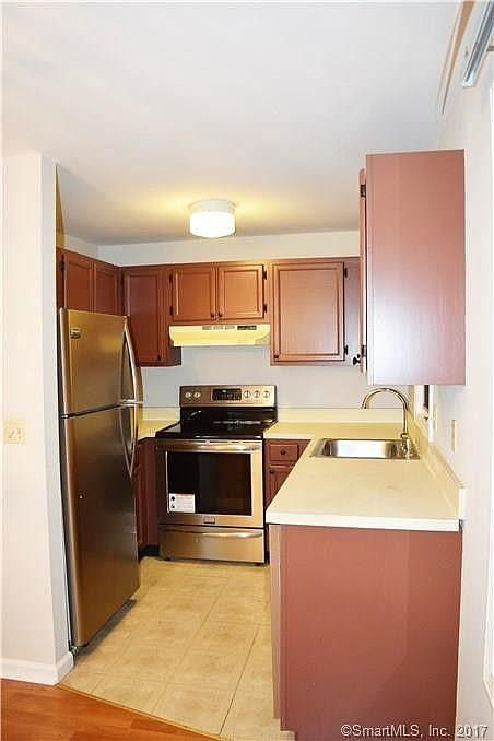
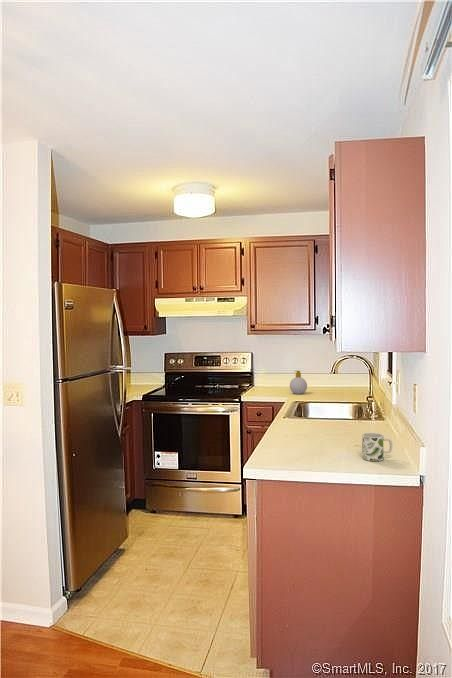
+ soap bottle [289,370,308,395]
+ mug [361,432,393,462]
